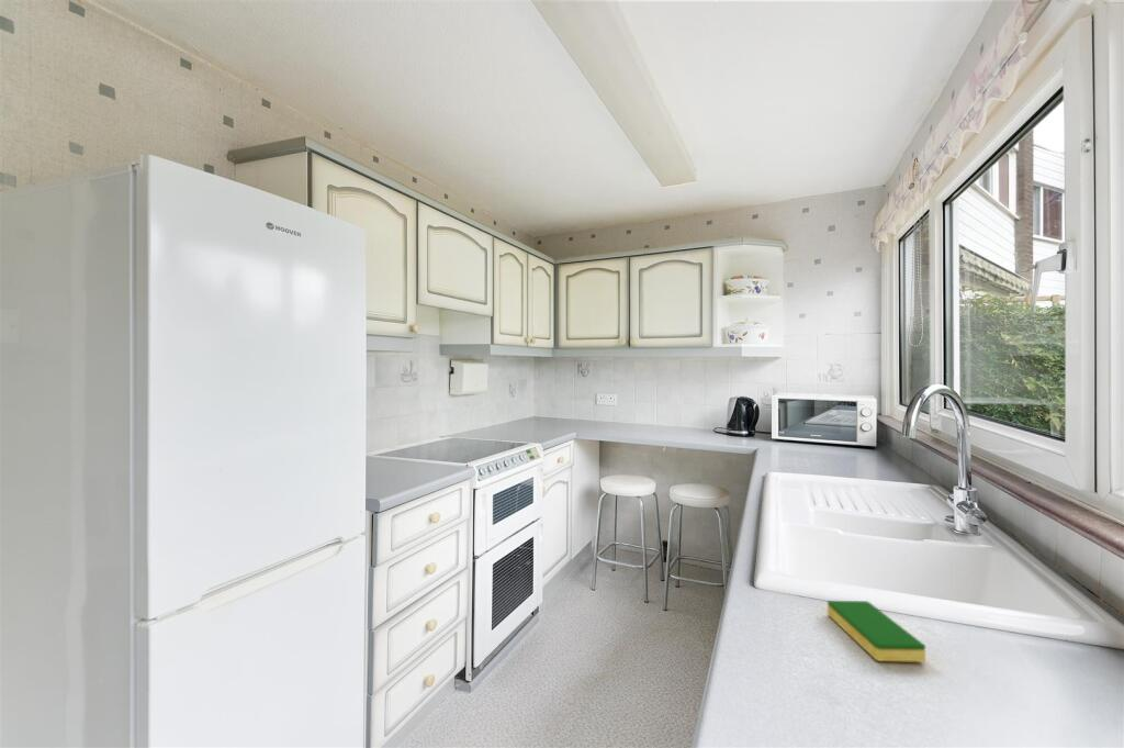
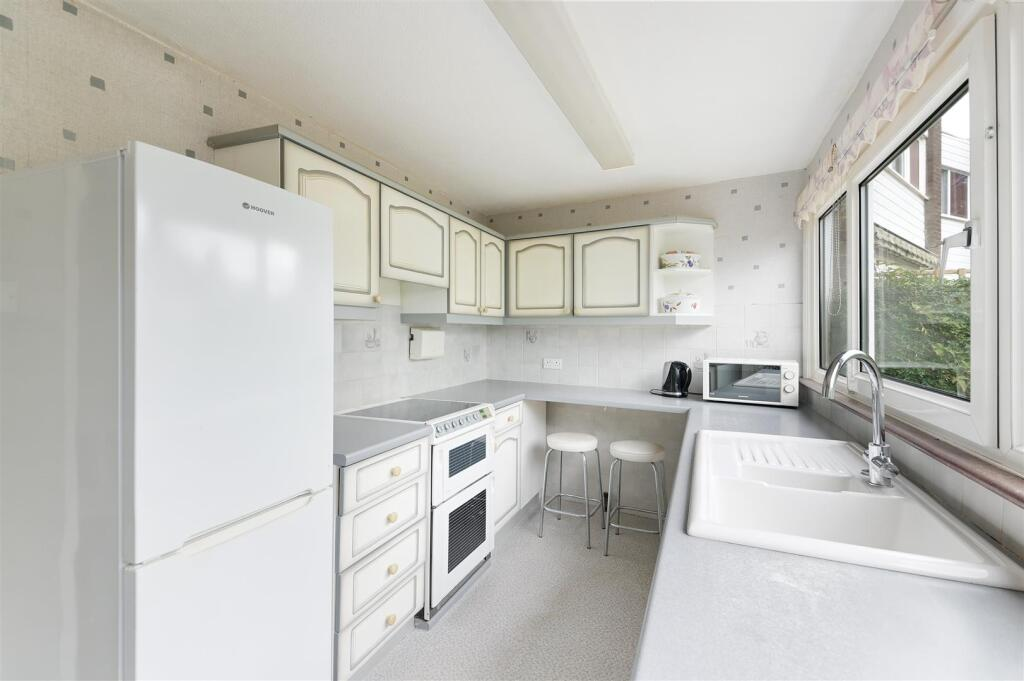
- dish sponge [827,600,926,663]
